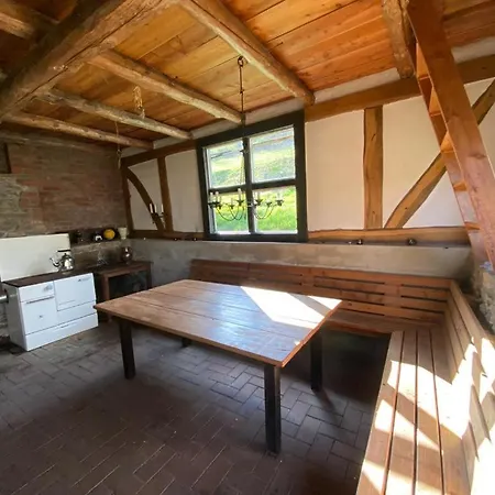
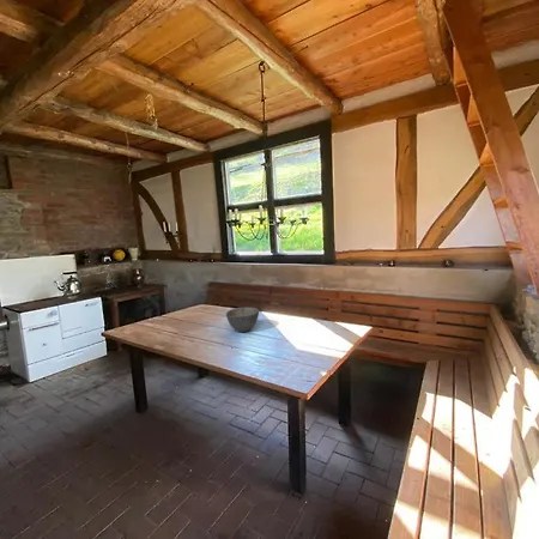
+ bowl [225,307,260,333]
